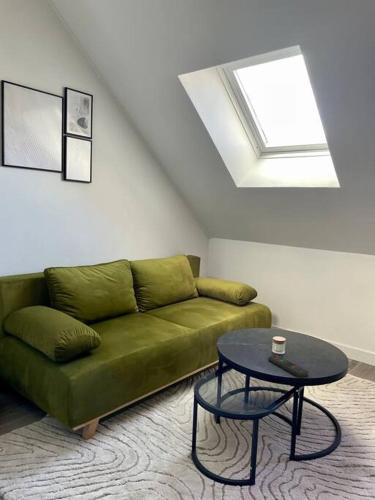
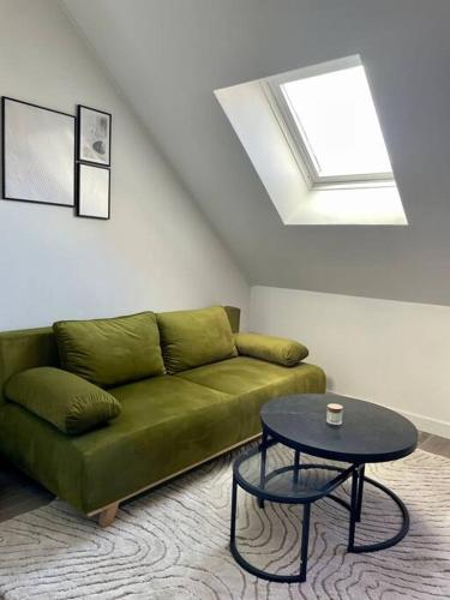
- remote control [268,354,309,378]
